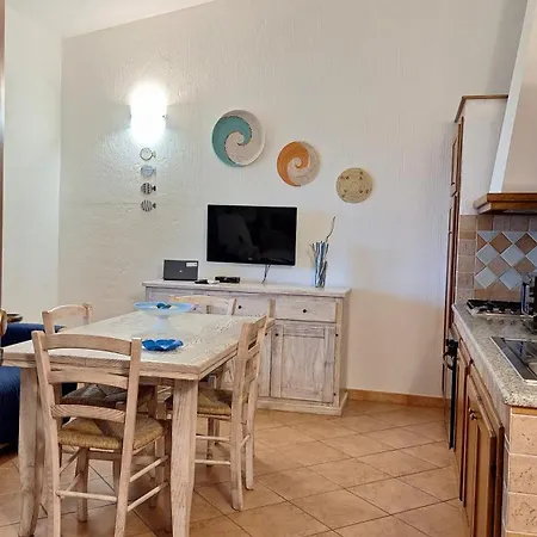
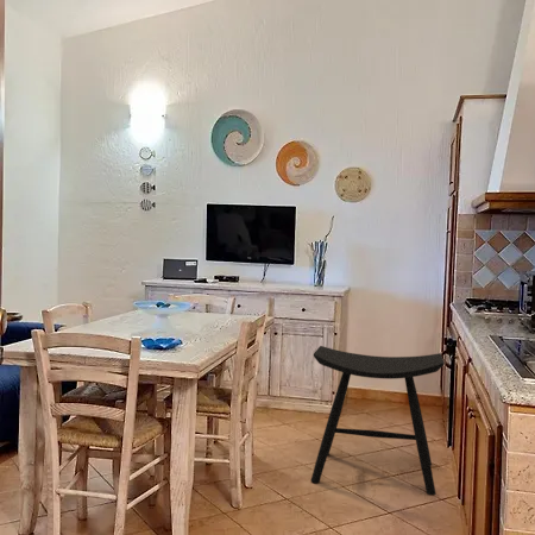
+ stool [310,345,446,496]
